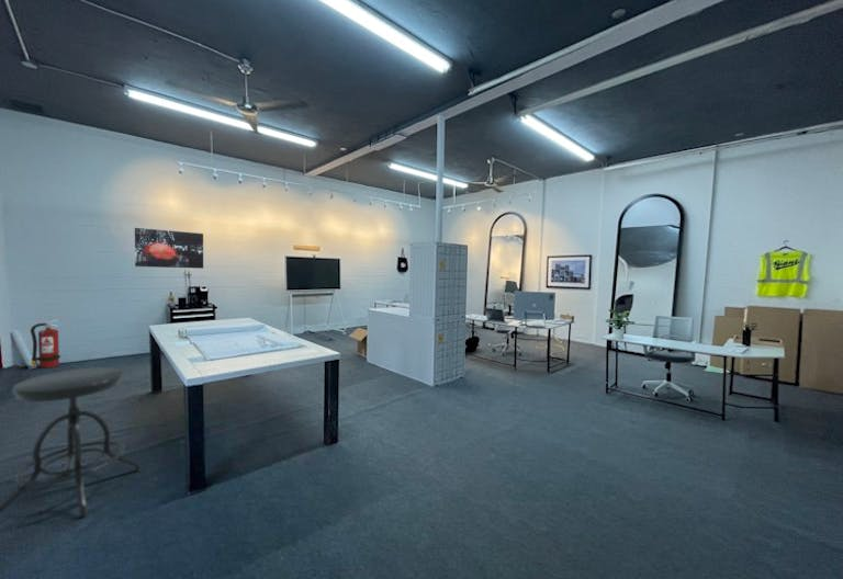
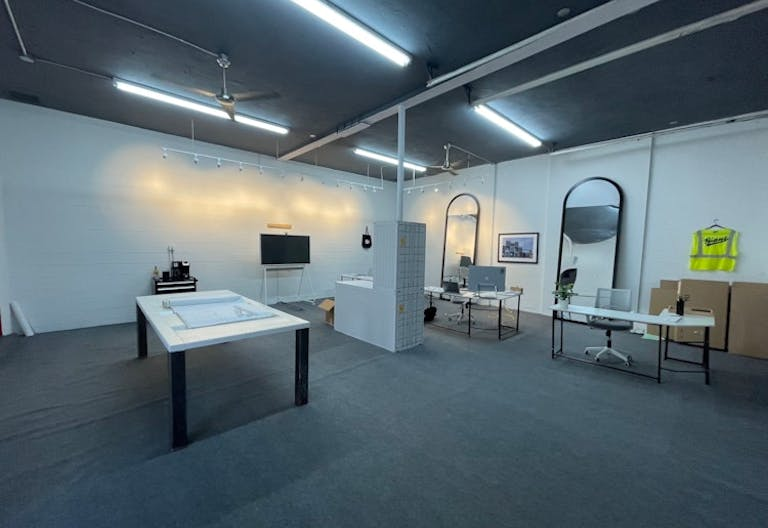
- stool [0,366,142,519]
- fire extinguisher [30,319,61,370]
- wall art [134,227,204,270]
